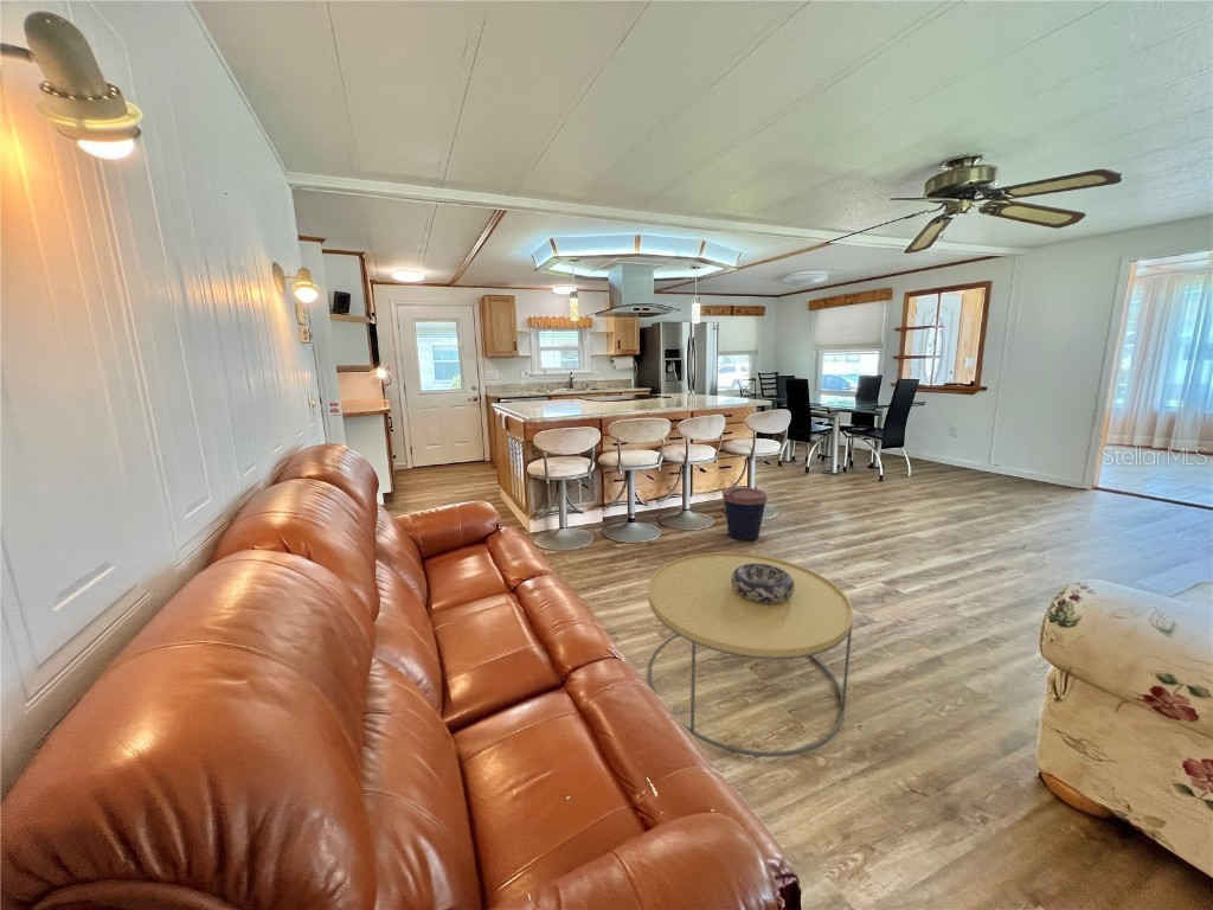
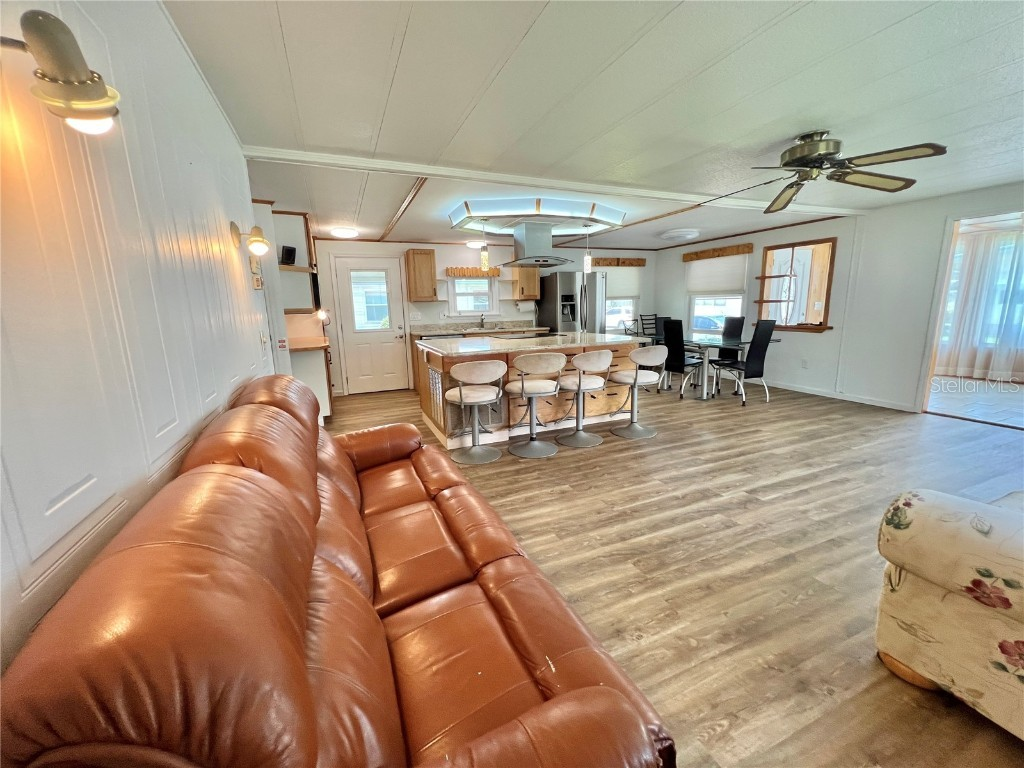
- decorative bowl [731,564,795,603]
- coffee table [647,551,854,757]
- coffee cup [721,486,769,543]
